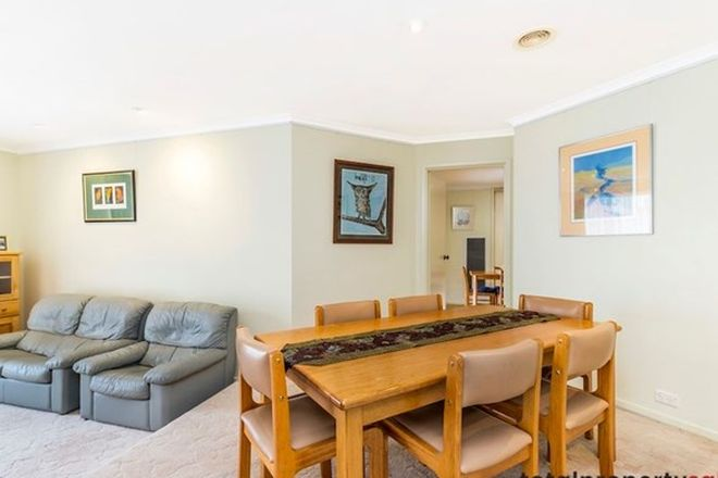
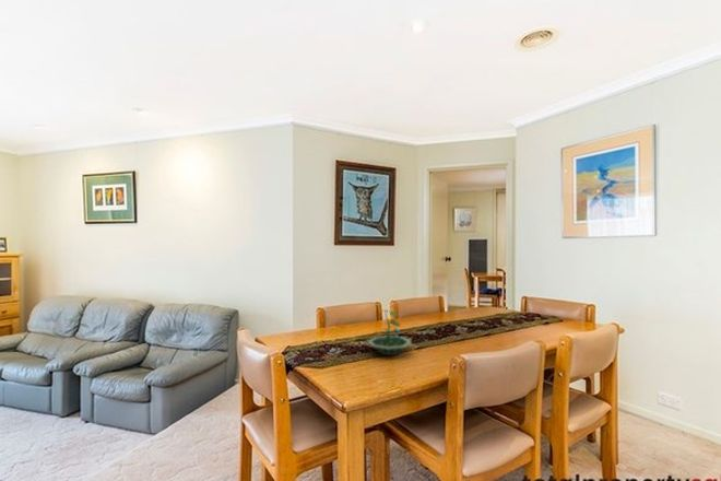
+ terrarium [367,308,412,356]
